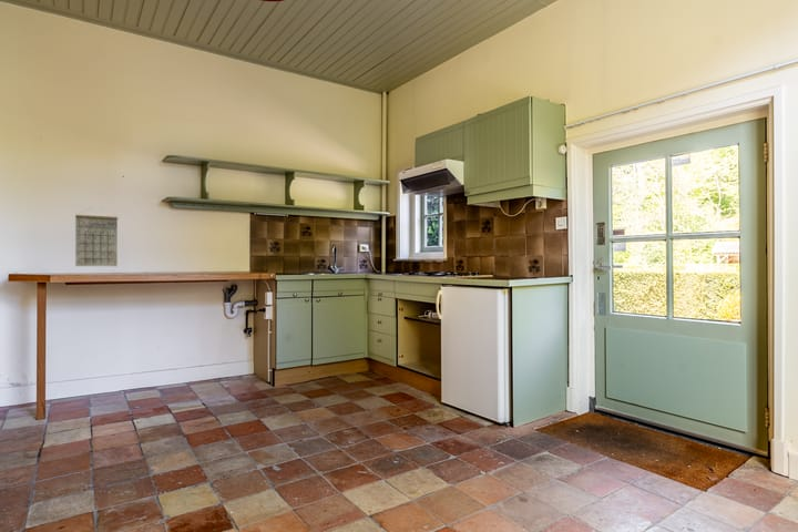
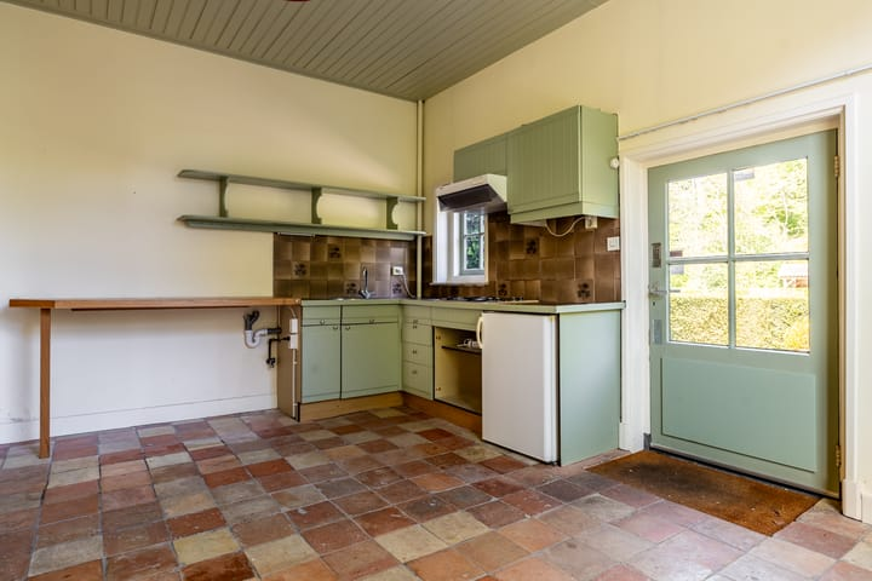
- calendar [74,206,119,267]
